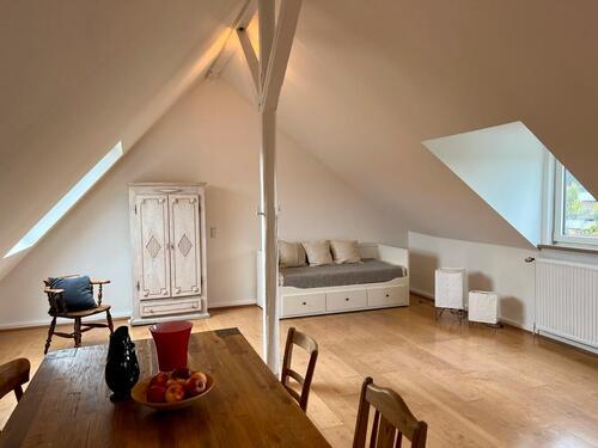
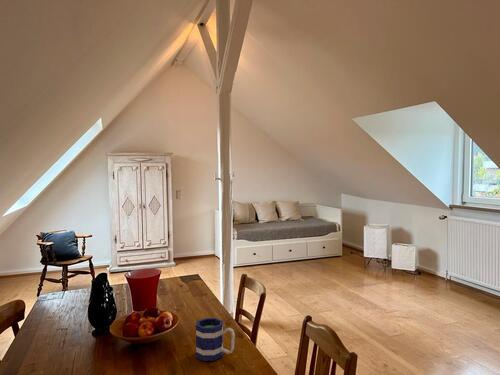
+ mug [195,317,236,362]
